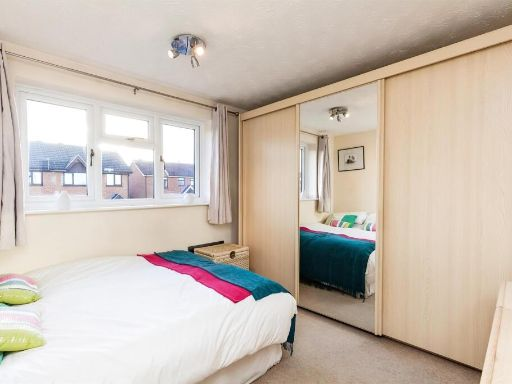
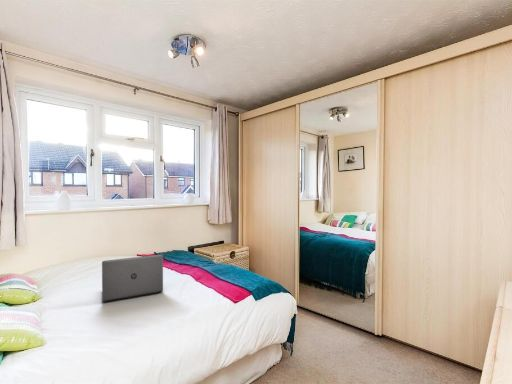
+ laptop [101,254,164,303]
